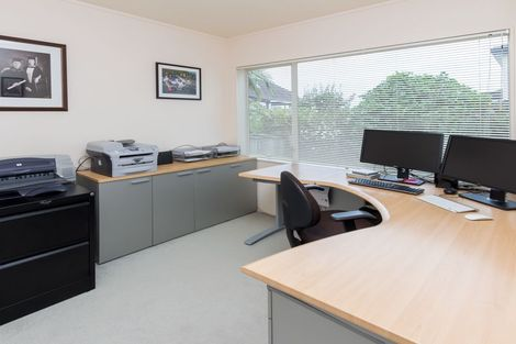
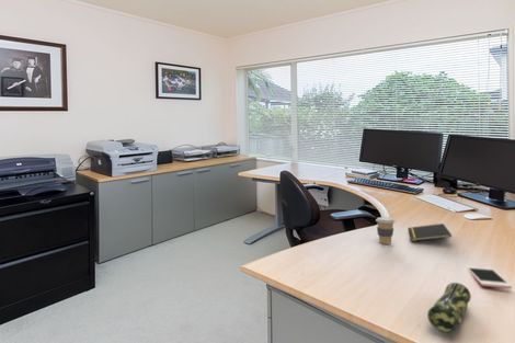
+ cell phone [465,265,513,289]
+ pencil case [426,282,472,333]
+ notepad [408,222,453,242]
+ coffee cup [375,216,397,245]
